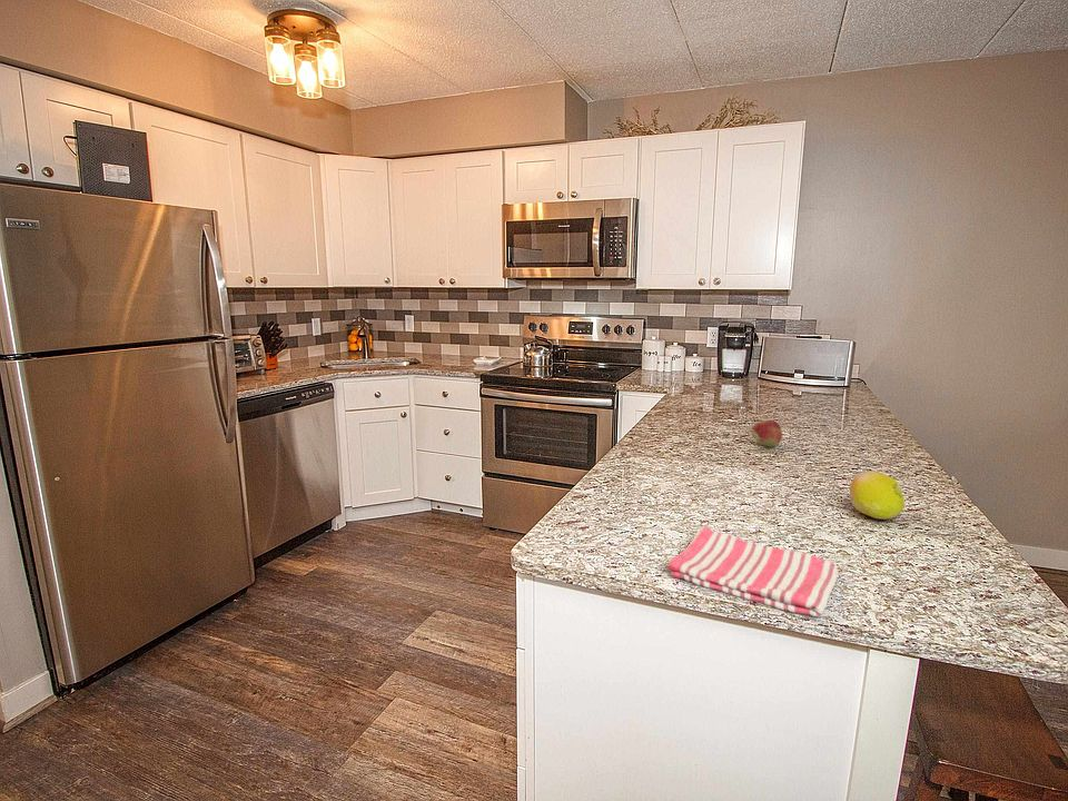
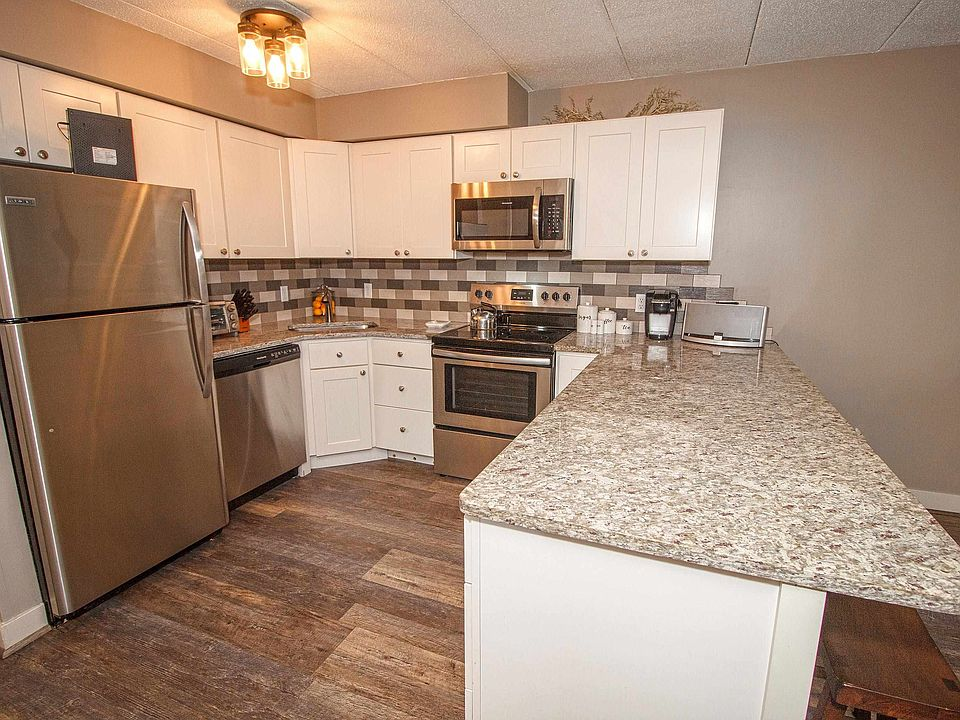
- dish towel [668,525,839,617]
- fruit [849,471,906,521]
- fruit [751,419,783,448]
